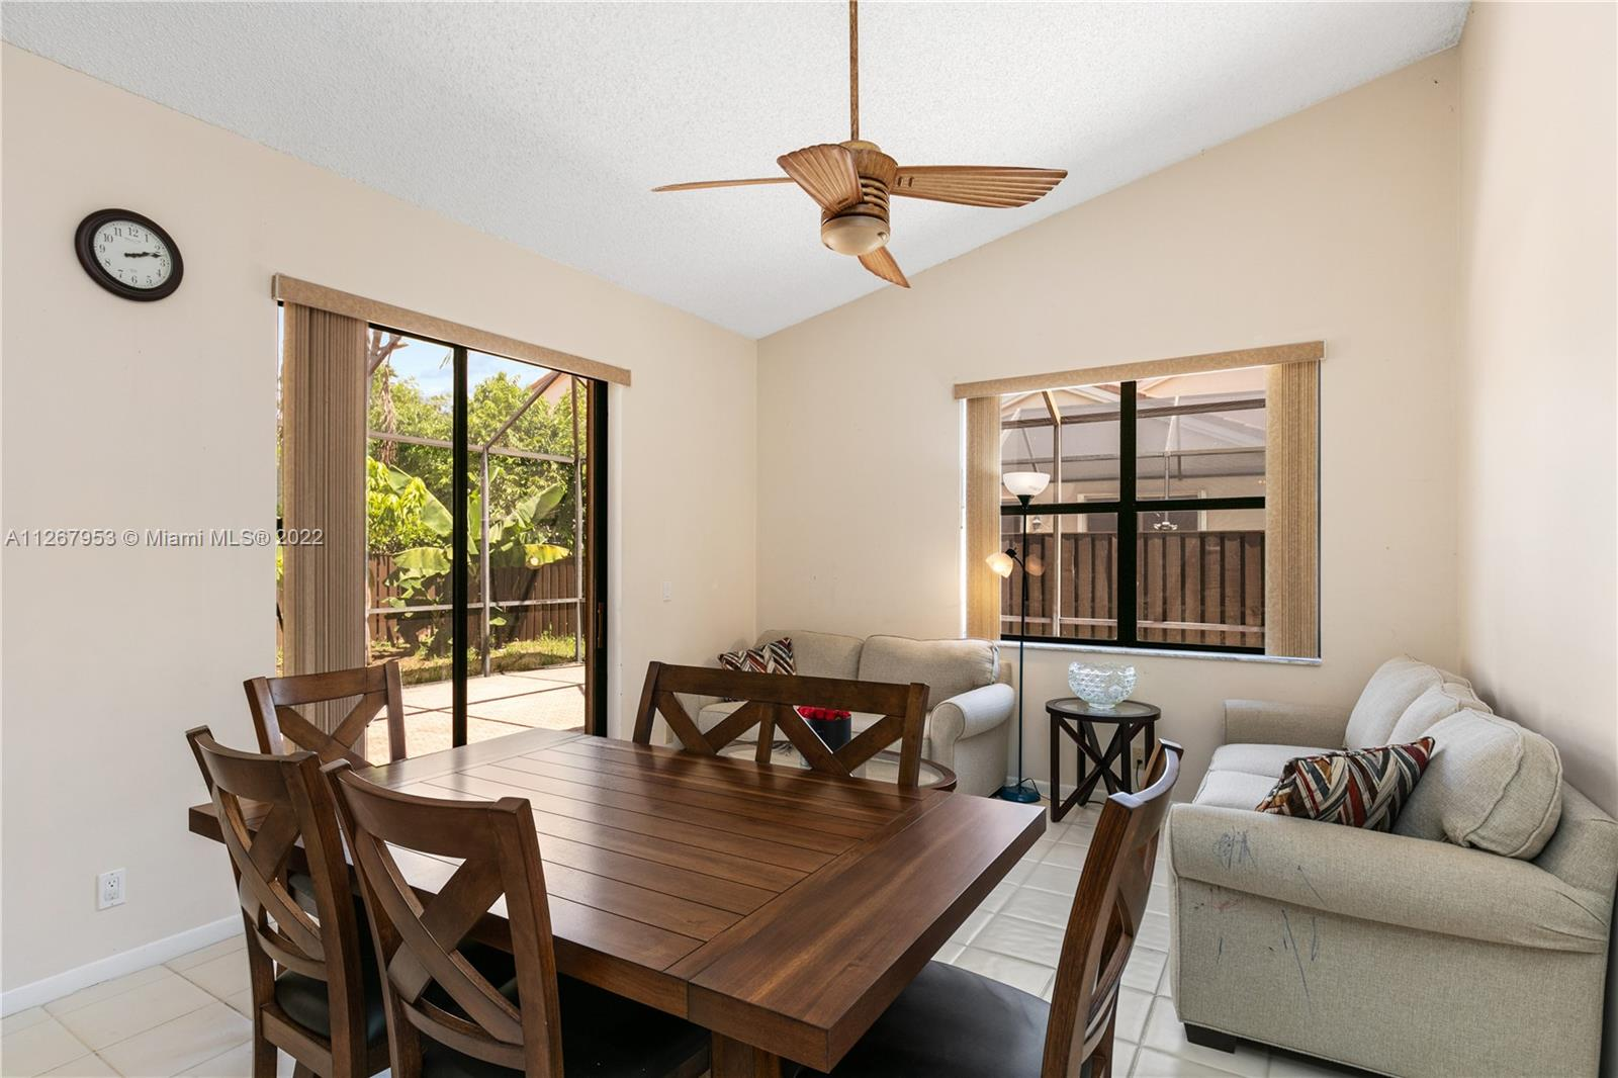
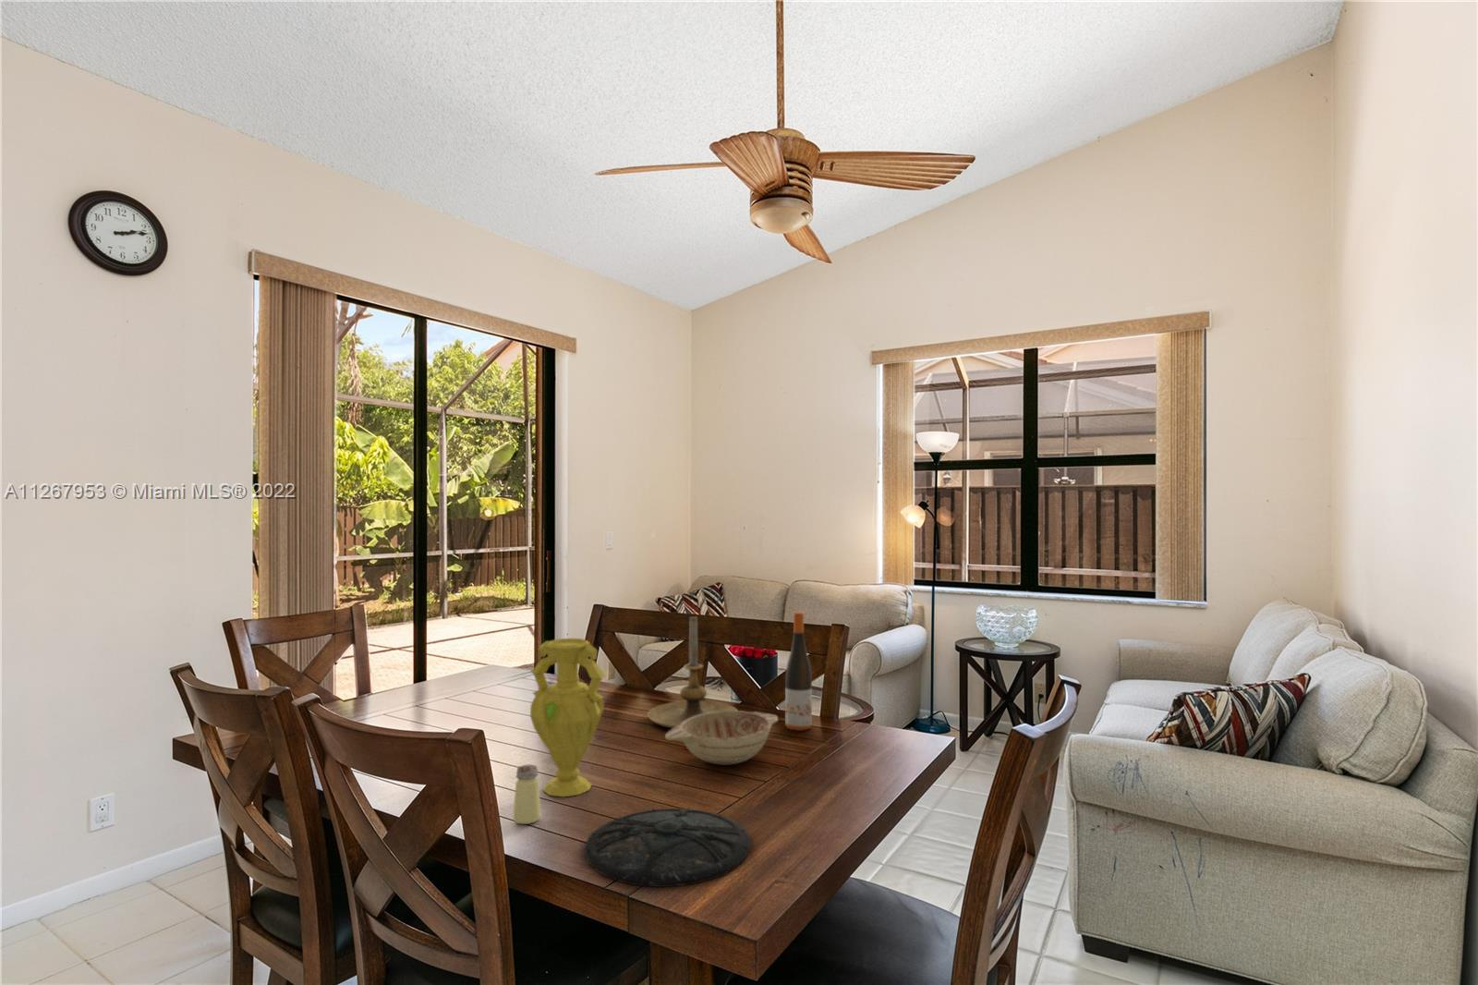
+ vase [530,638,607,797]
+ saltshaker [512,764,542,826]
+ decorative bowl [664,710,779,766]
+ wine bottle [785,611,813,732]
+ plate [584,807,752,888]
+ candle holder [646,616,740,729]
